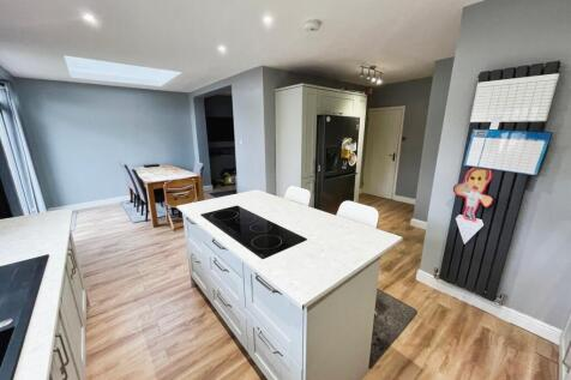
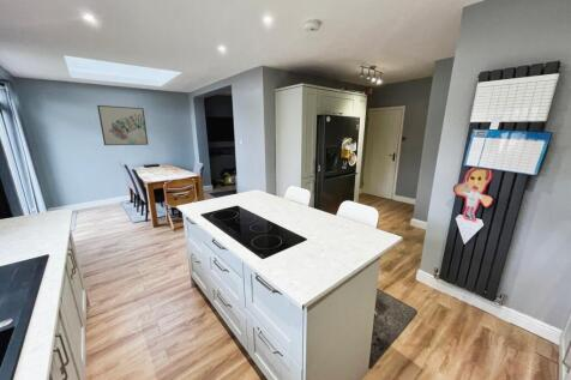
+ wall art [96,104,149,146]
